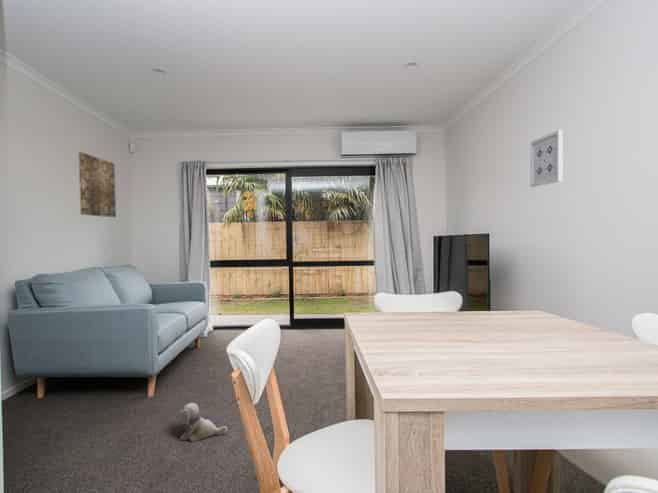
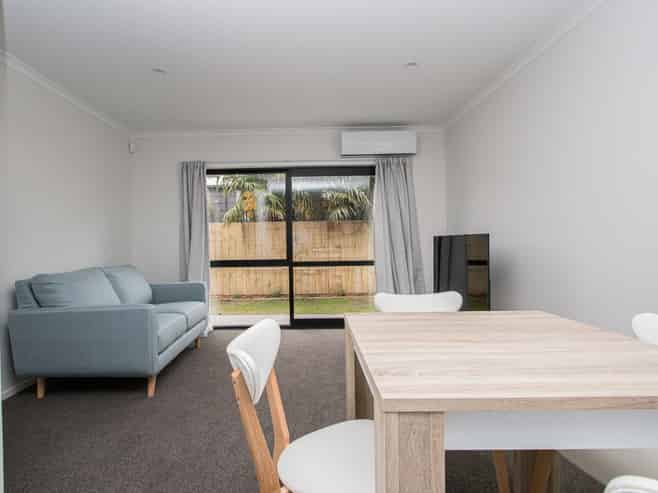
- wall art [77,151,117,218]
- plush toy [177,402,228,443]
- wall art [529,129,564,188]
